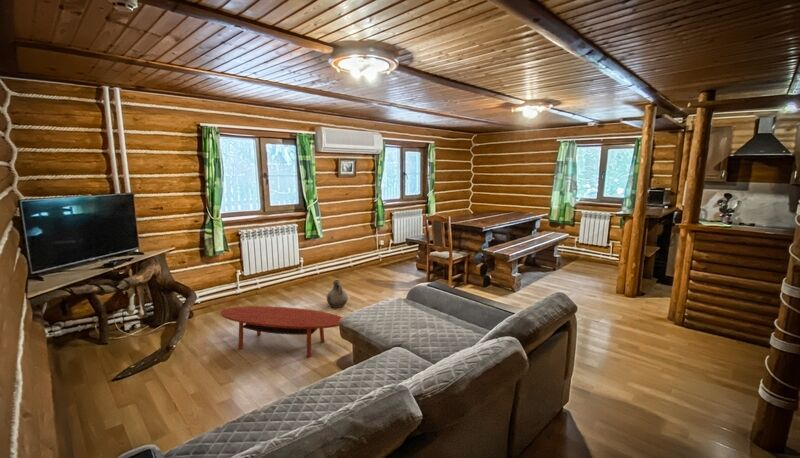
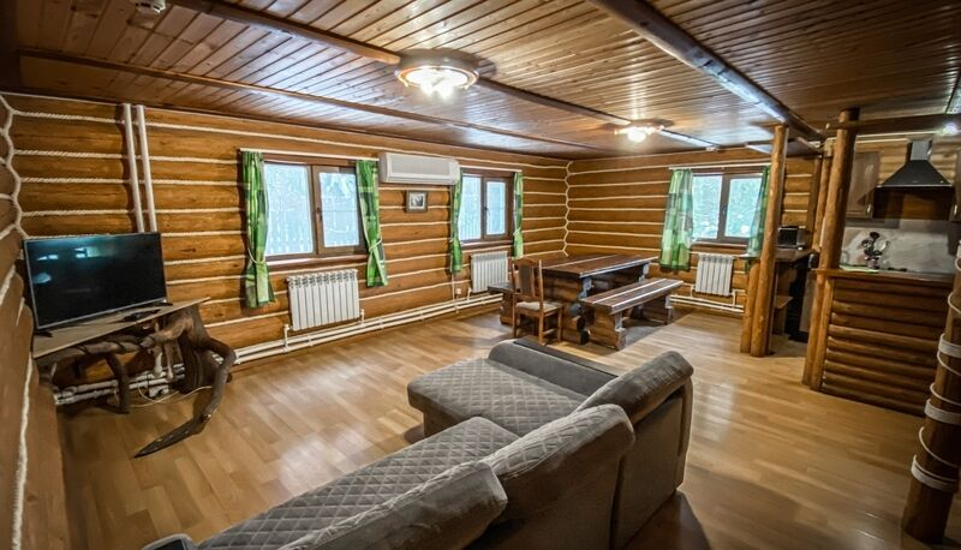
- ceramic jug [326,279,349,309]
- coffee table [219,305,344,358]
